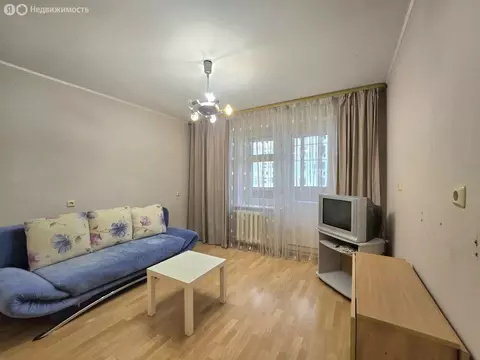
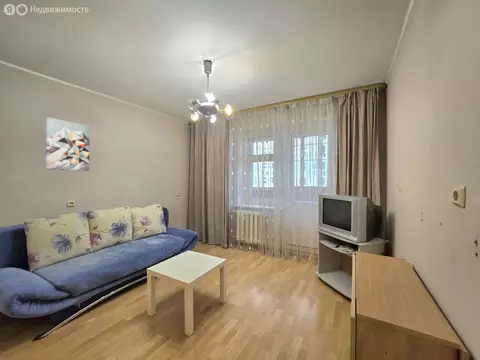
+ wall art [45,117,91,172]
